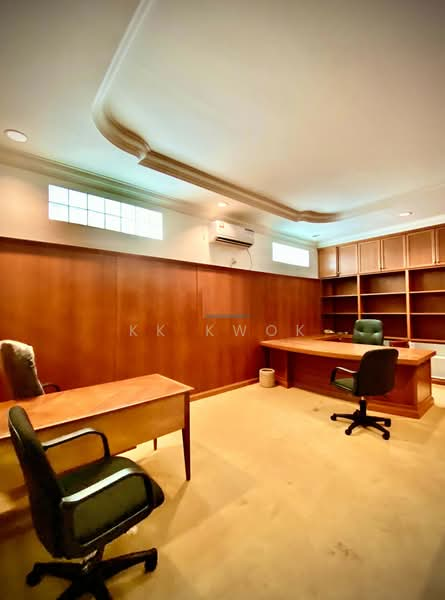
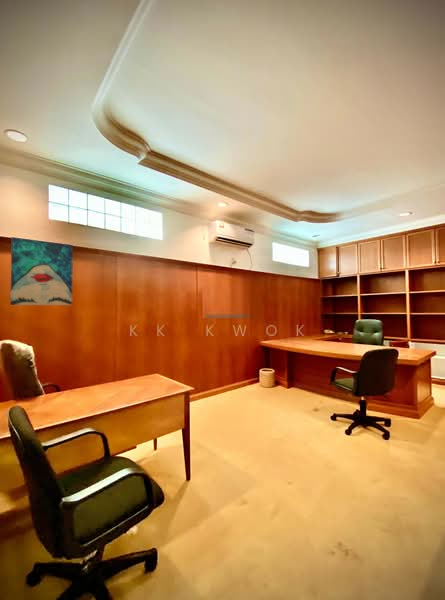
+ wall art [9,236,74,306]
